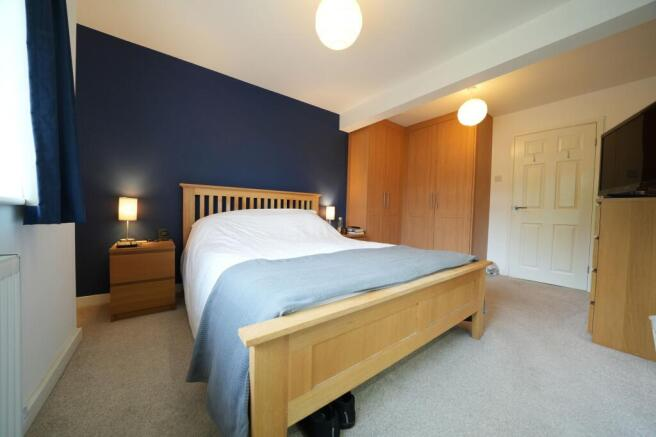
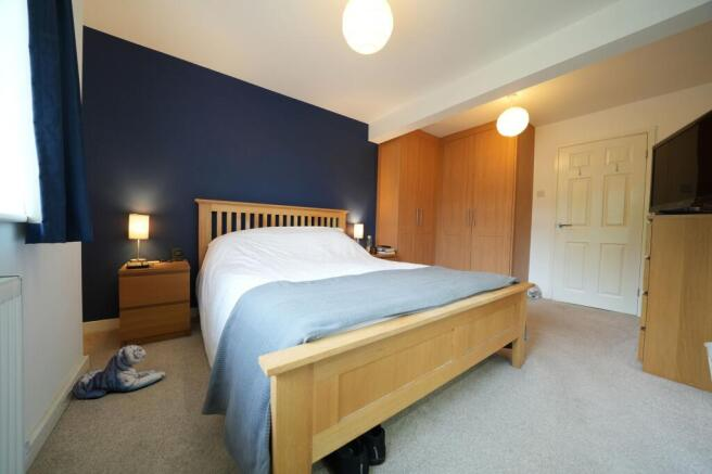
+ plush toy [71,344,166,400]
